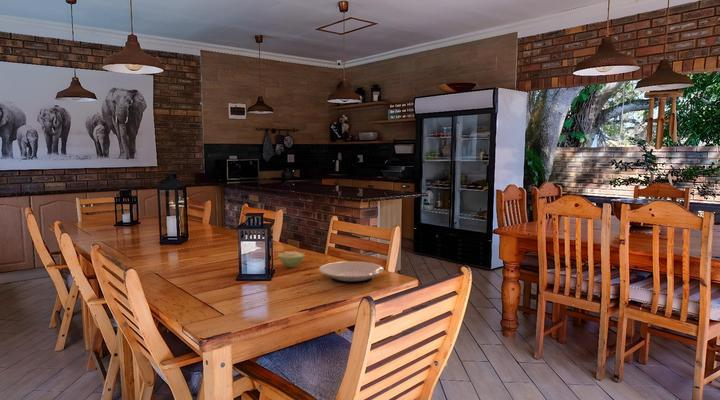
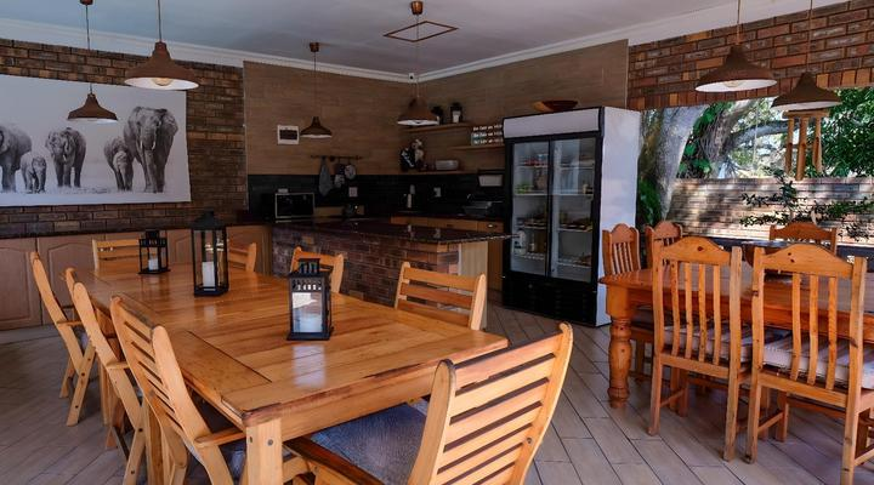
- plate [318,260,385,284]
- sugar bowl [277,250,306,268]
